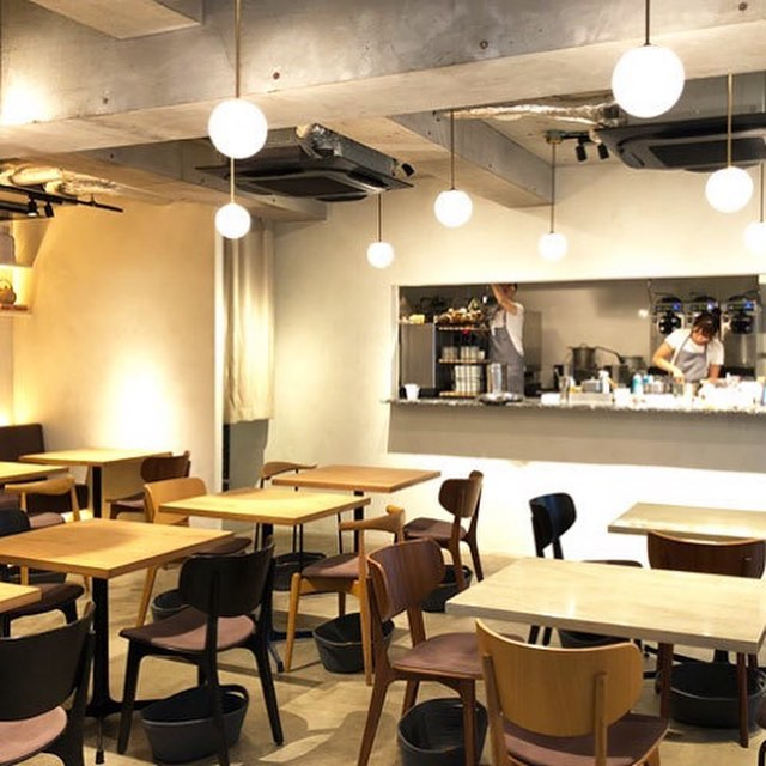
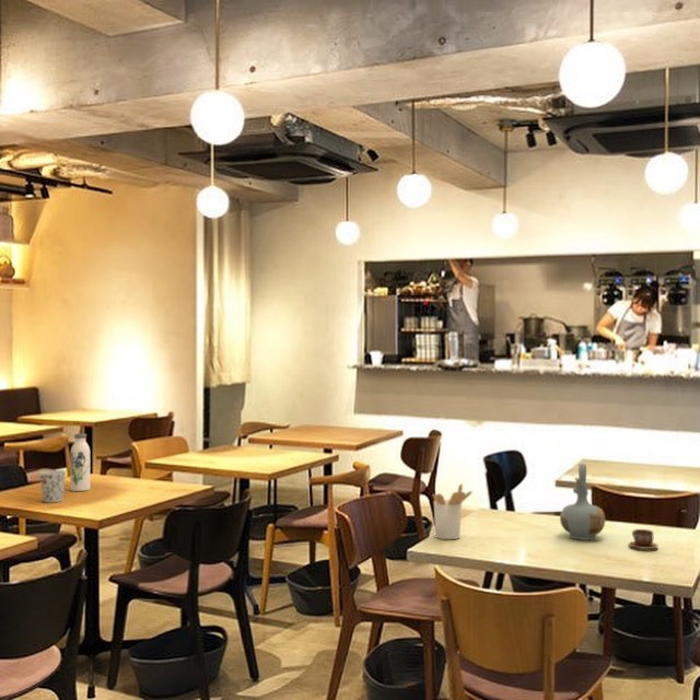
+ water bottle [70,432,91,492]
+ utensil holder [432,483,474,540]
+ cup [628,528,658,550]
+ cup [38,469,68,503]
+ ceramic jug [559,463,606,541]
